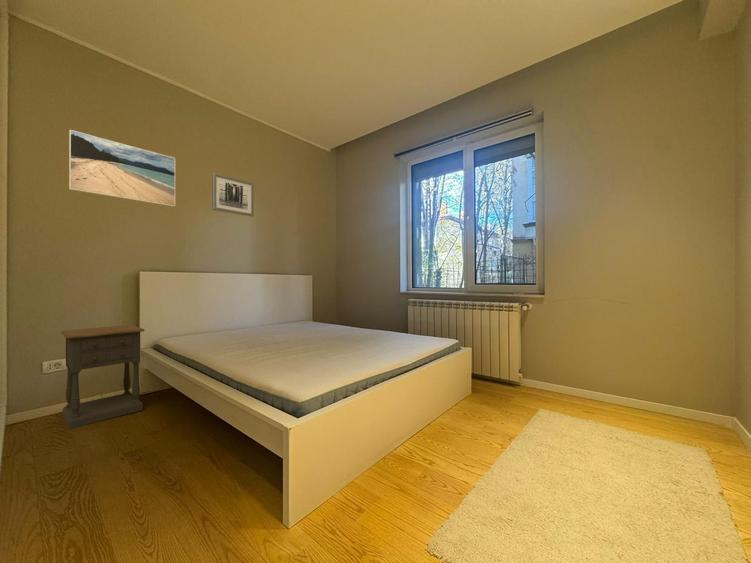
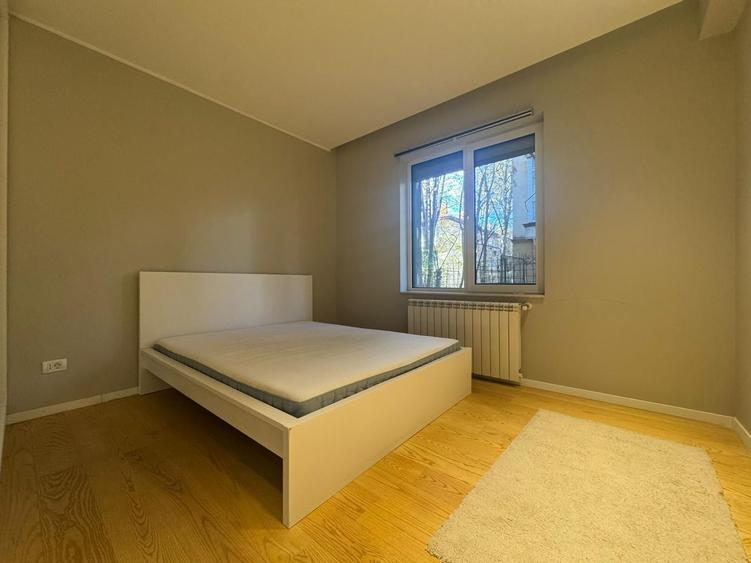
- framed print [68,129,176,208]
- wall art [211,172,254,217]
- nightstand [60,324,145,430]
